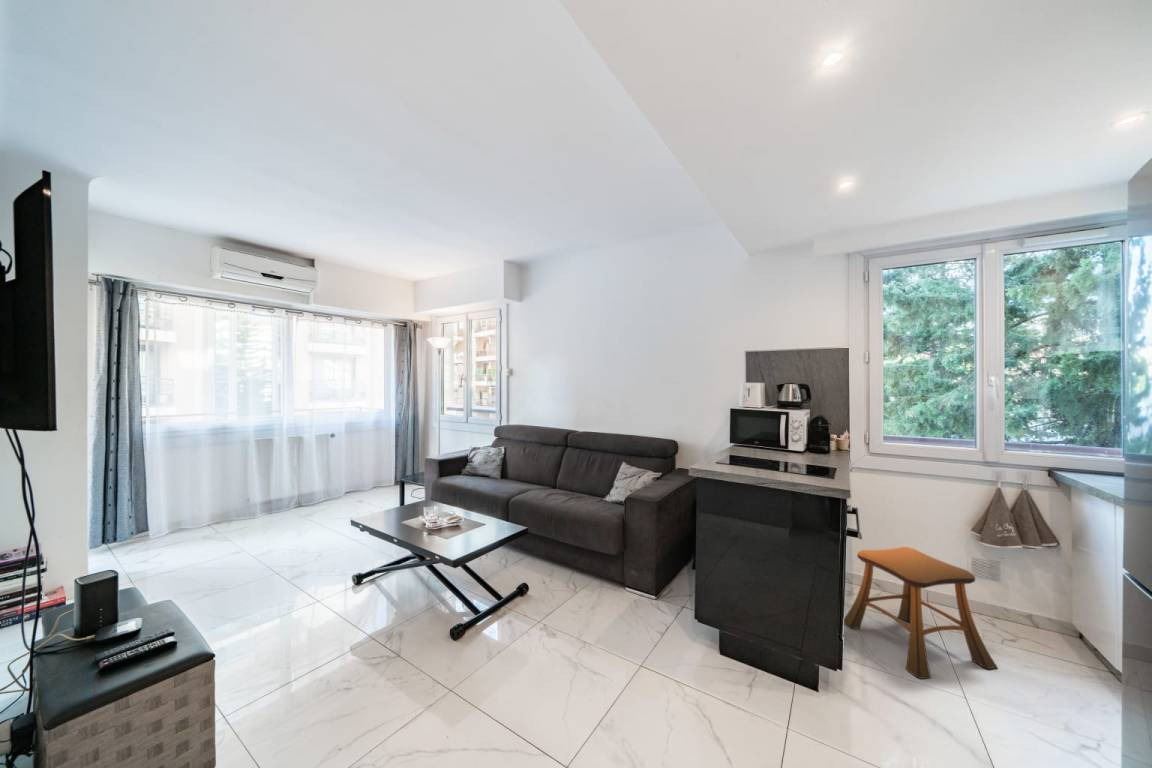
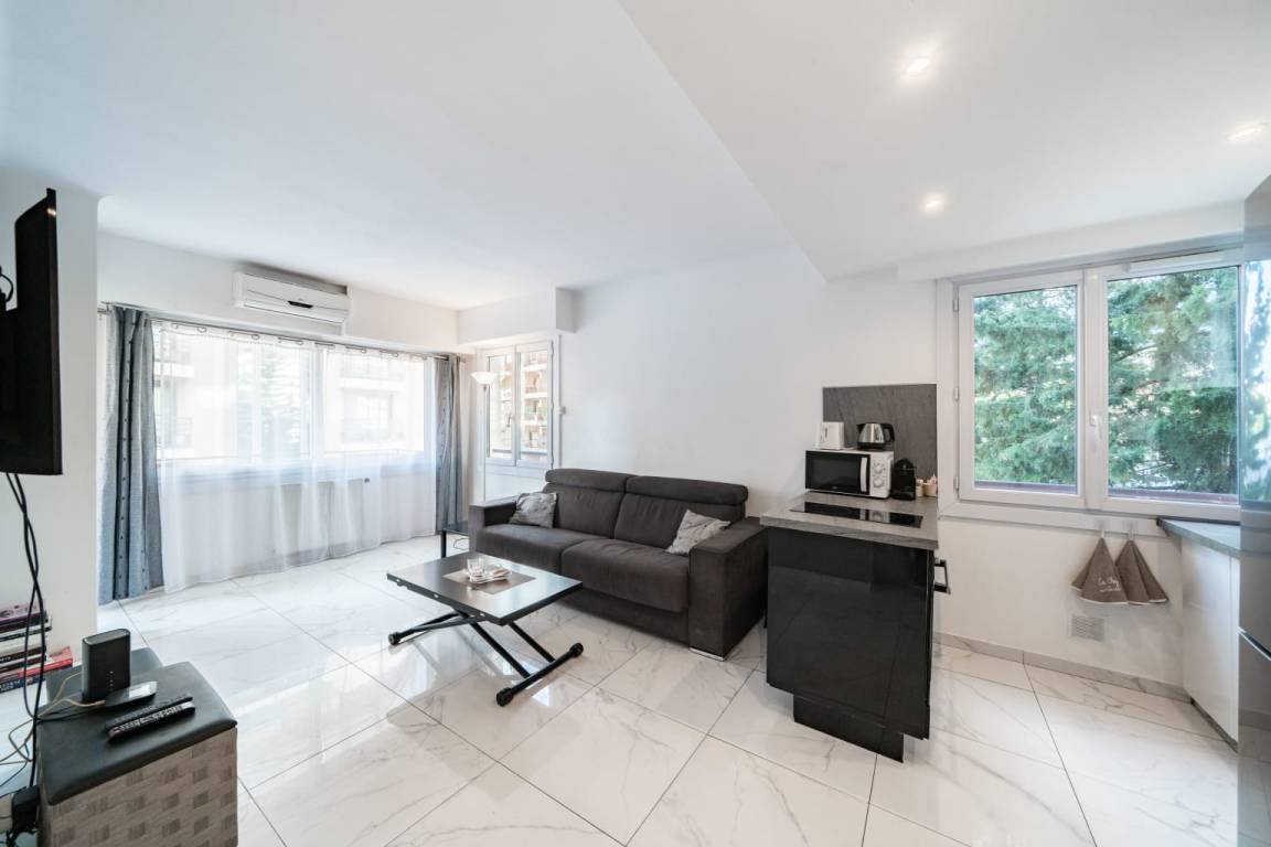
- stool [843,546,999,680]
